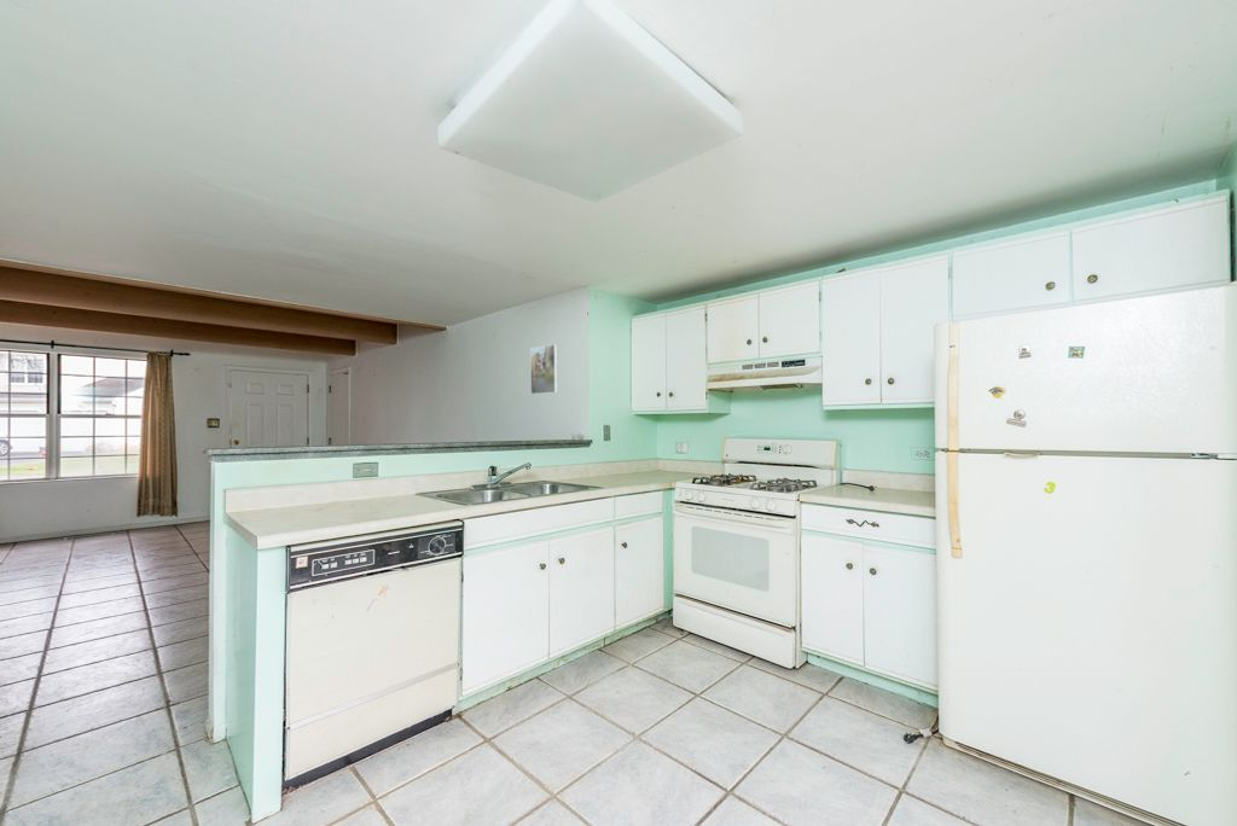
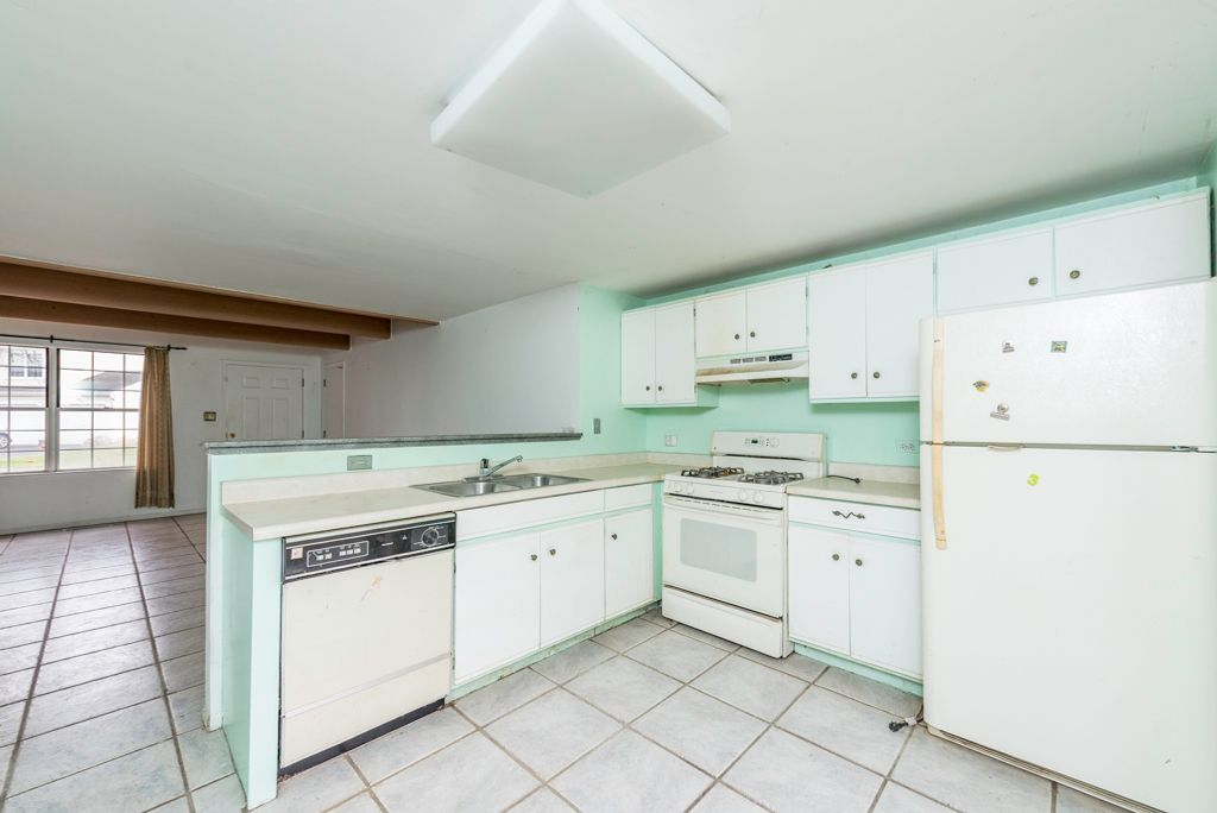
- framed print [529,343,559,395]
